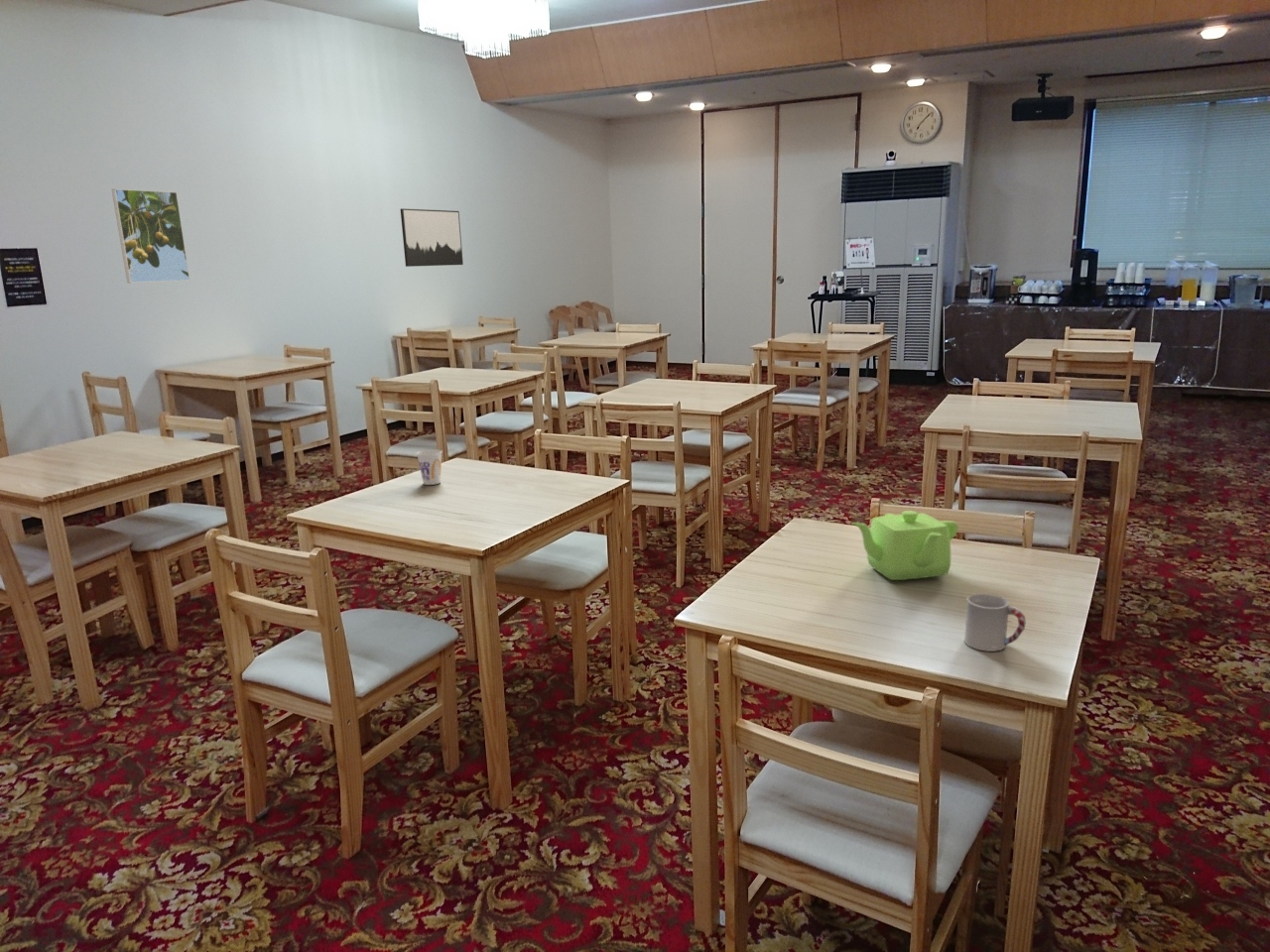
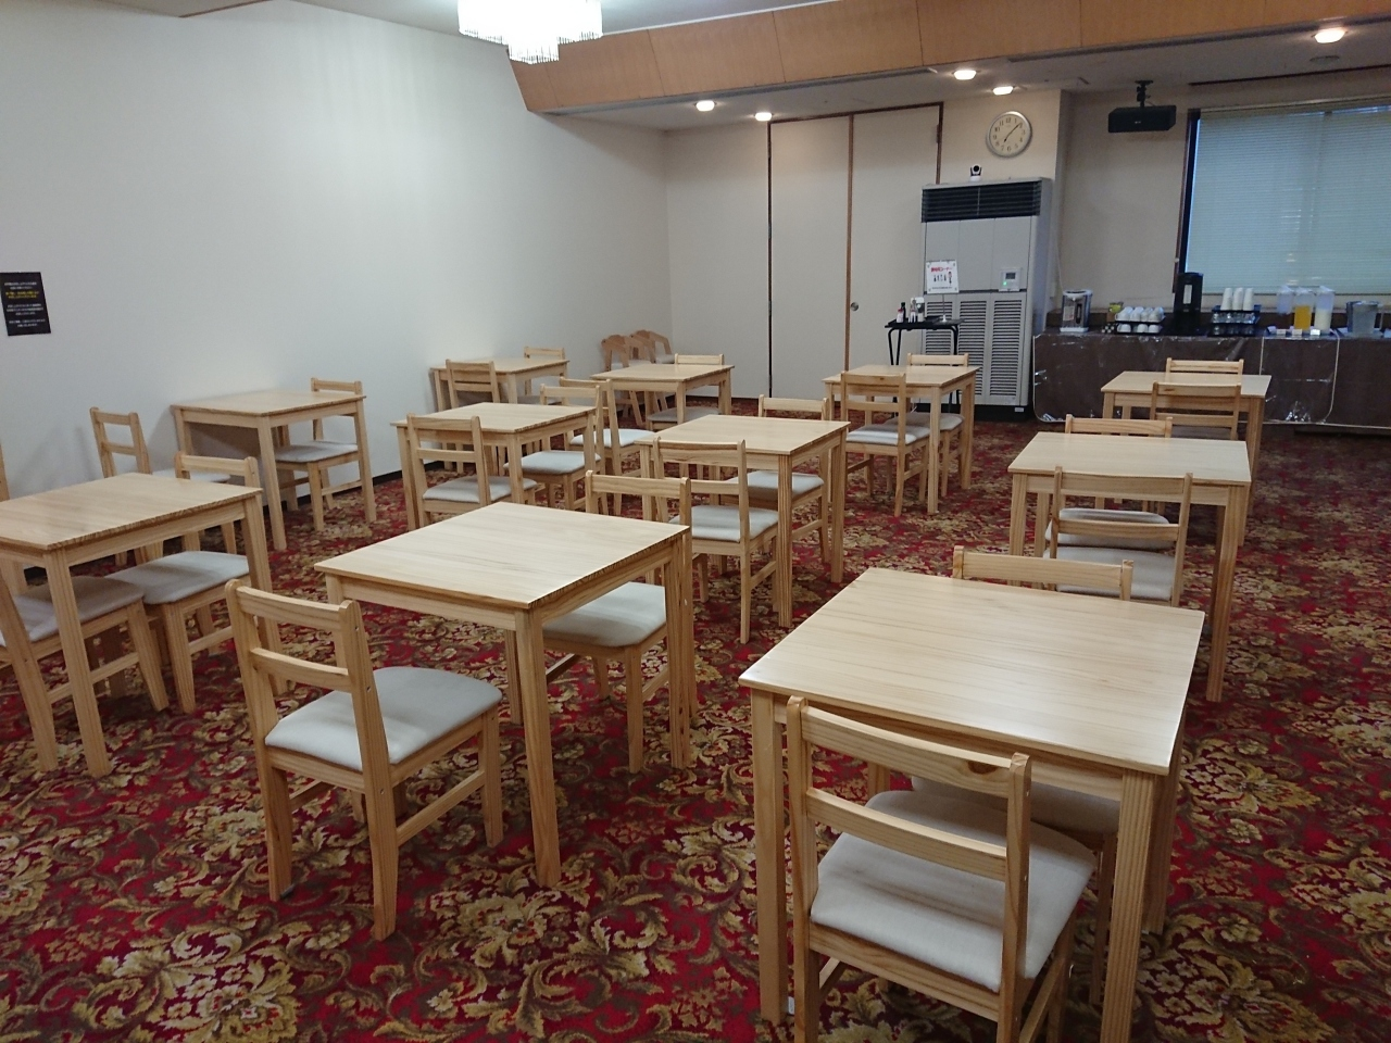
- wall art [400,207,464,268]
- cup [416,448,444,486]
- cup [963,593,1027,653]
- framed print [111,187,191,284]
- teapot [851,510,959,581]
